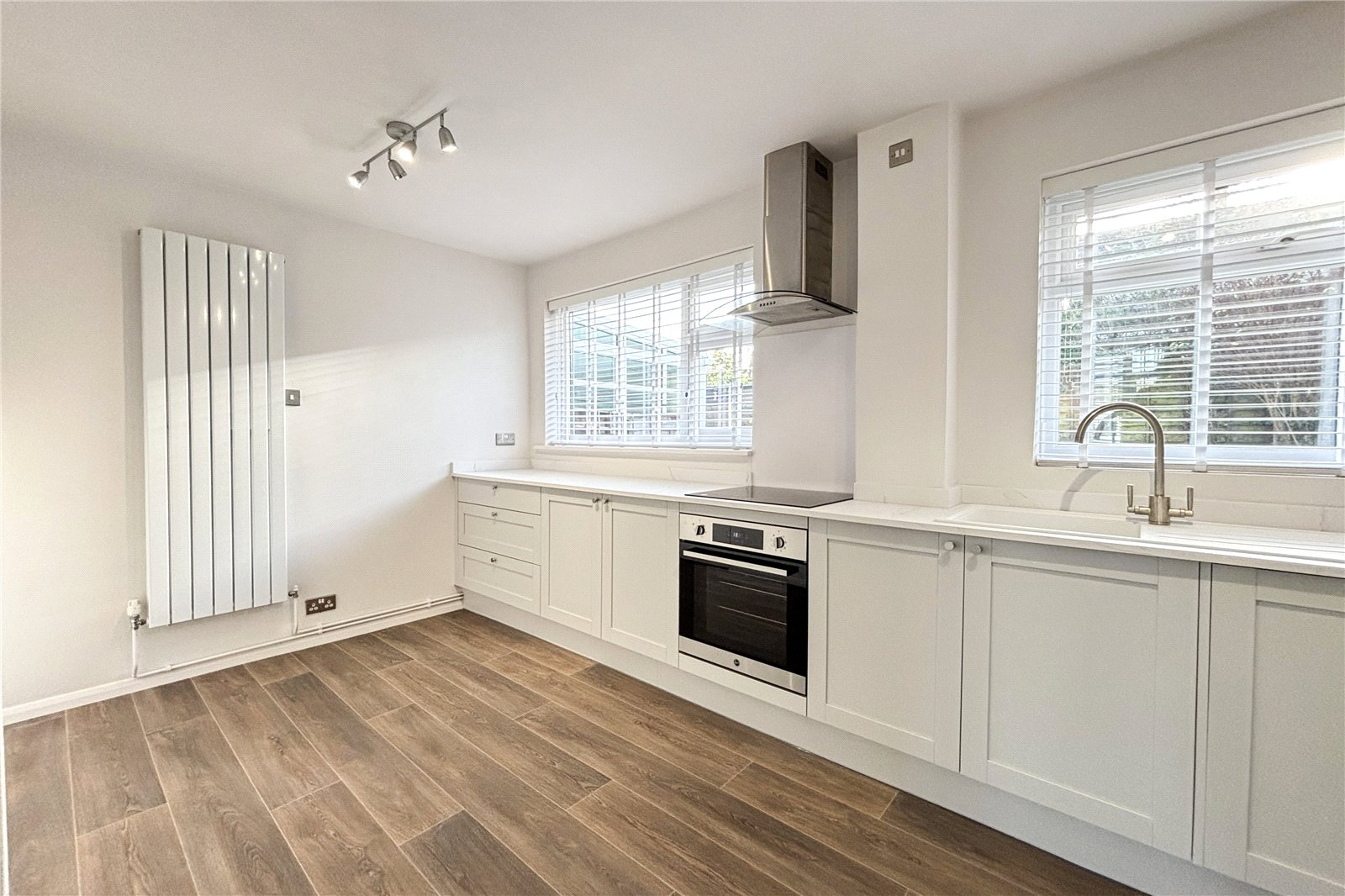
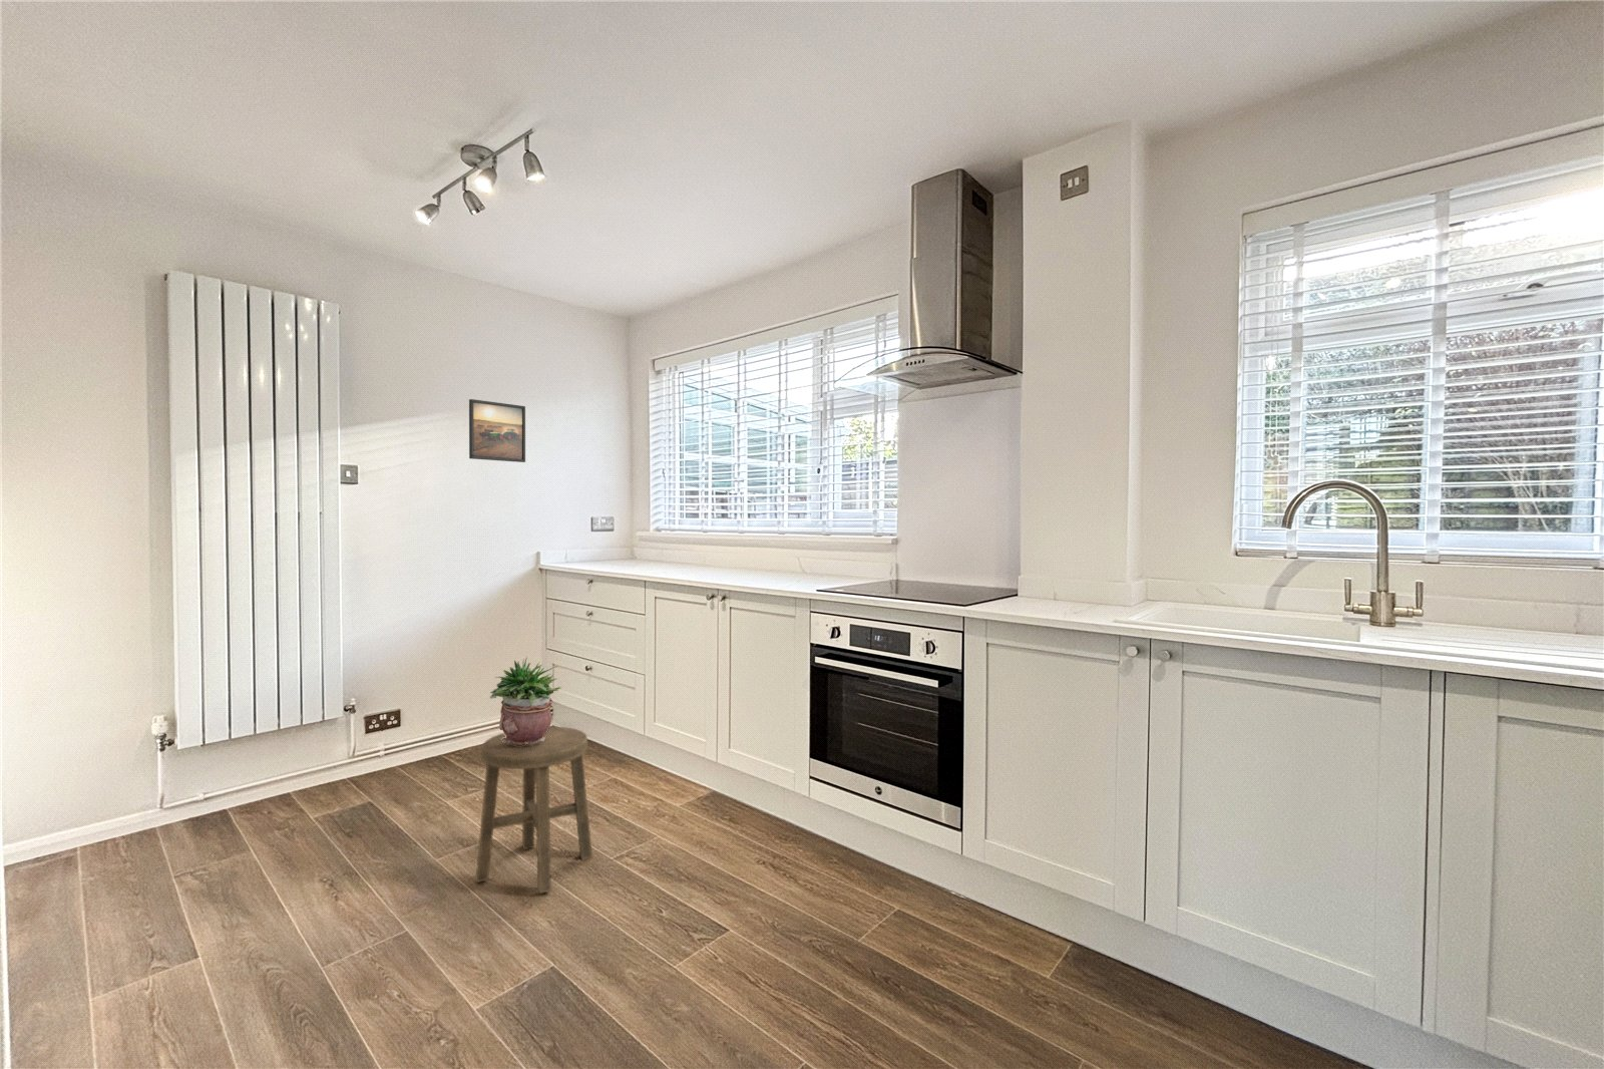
+ potted plant [489,656,562,746]
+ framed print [469,398,526,463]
+ stool [475,727,594,895]
